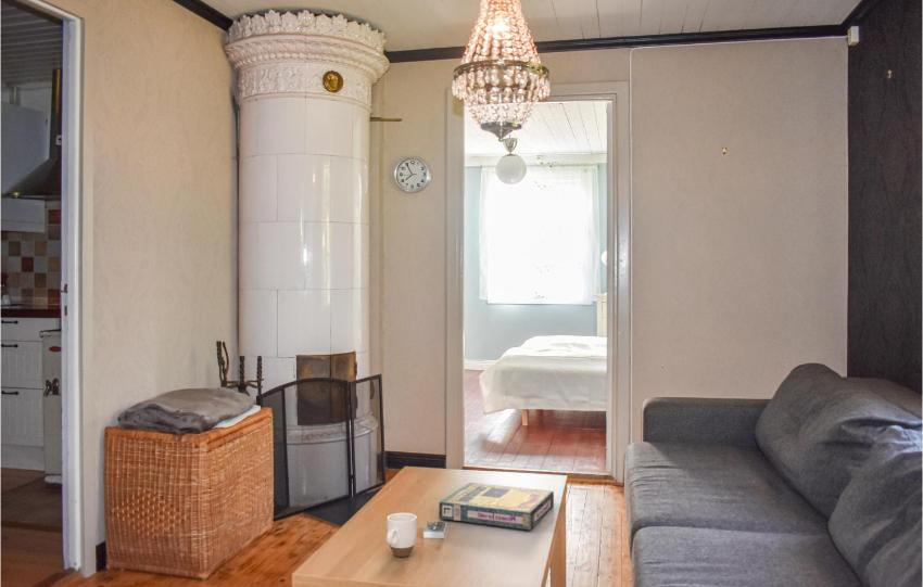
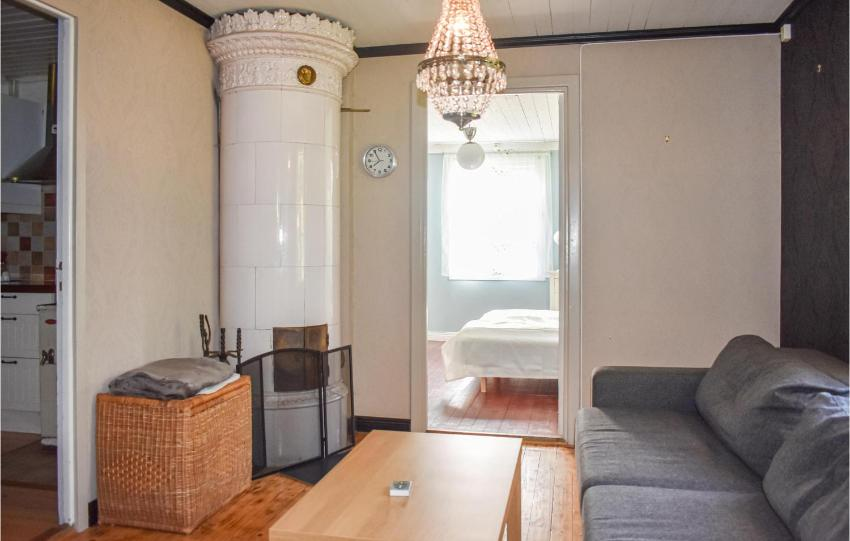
- mug [385,512,418,558]
- video game box [438,482,555,531]
